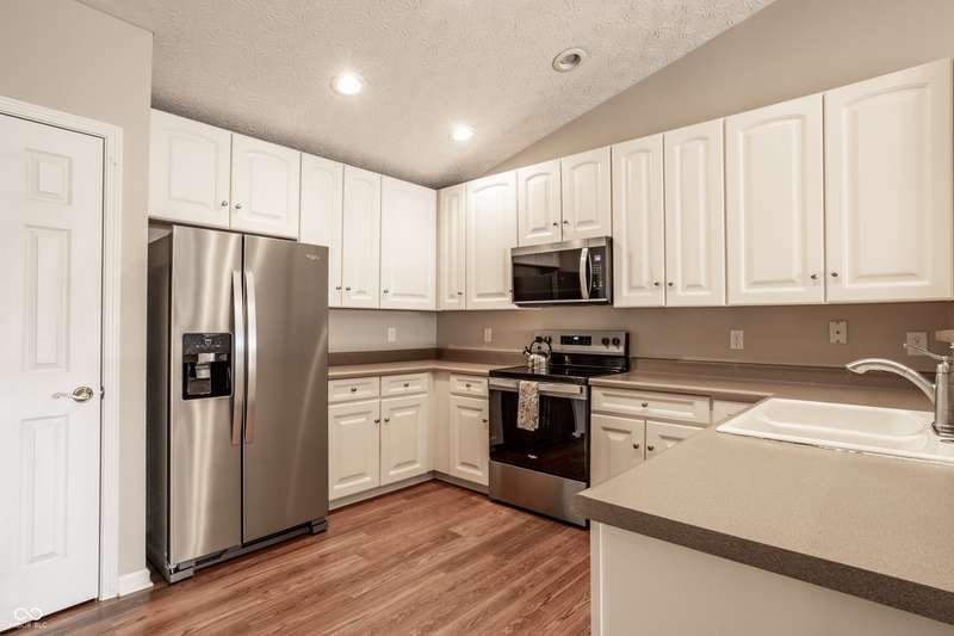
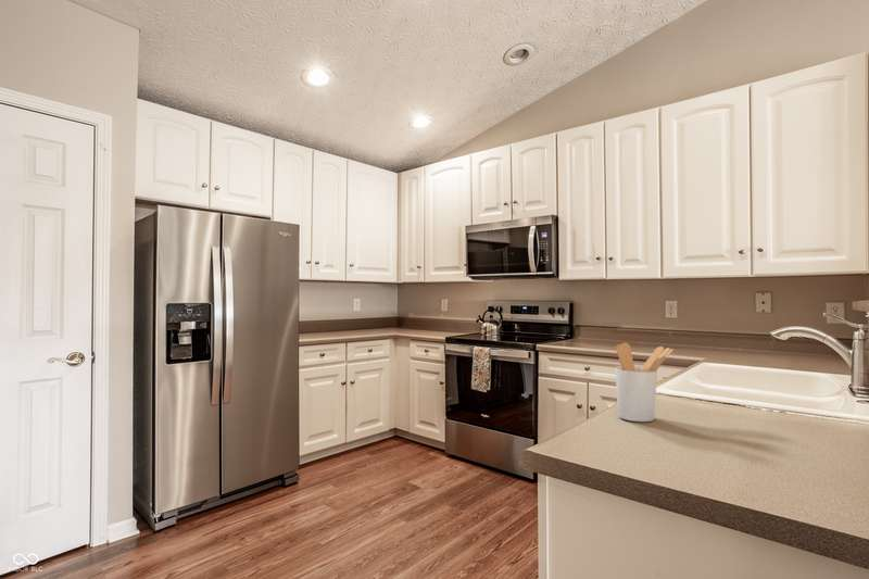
+ utensil holder [614,342,673,423]
